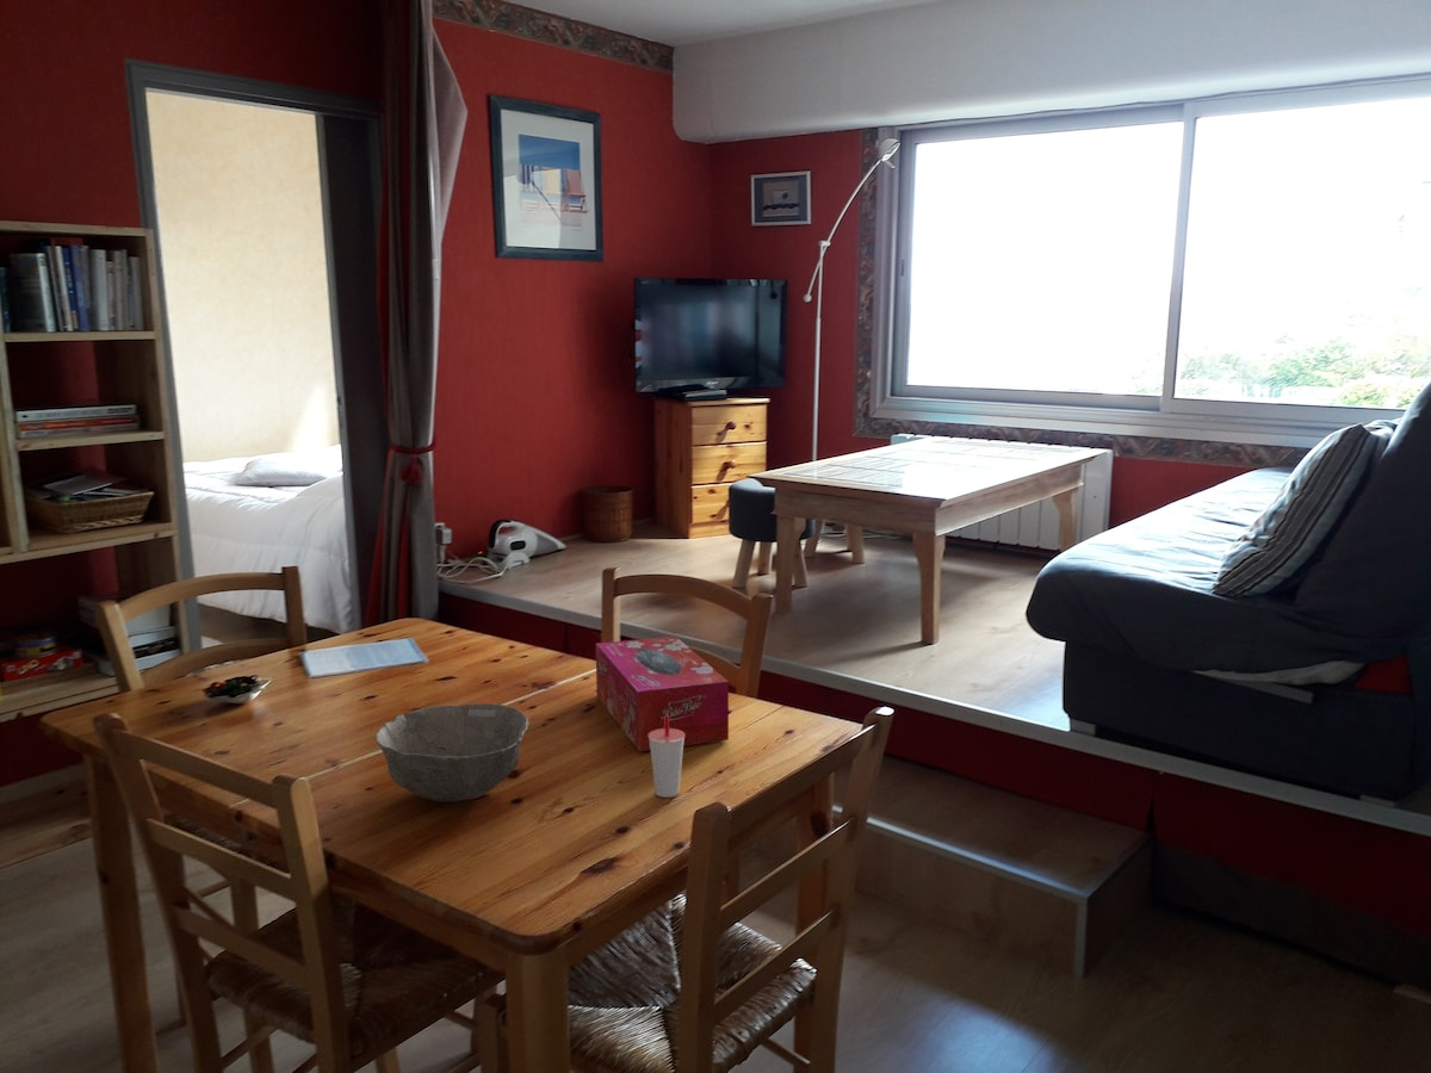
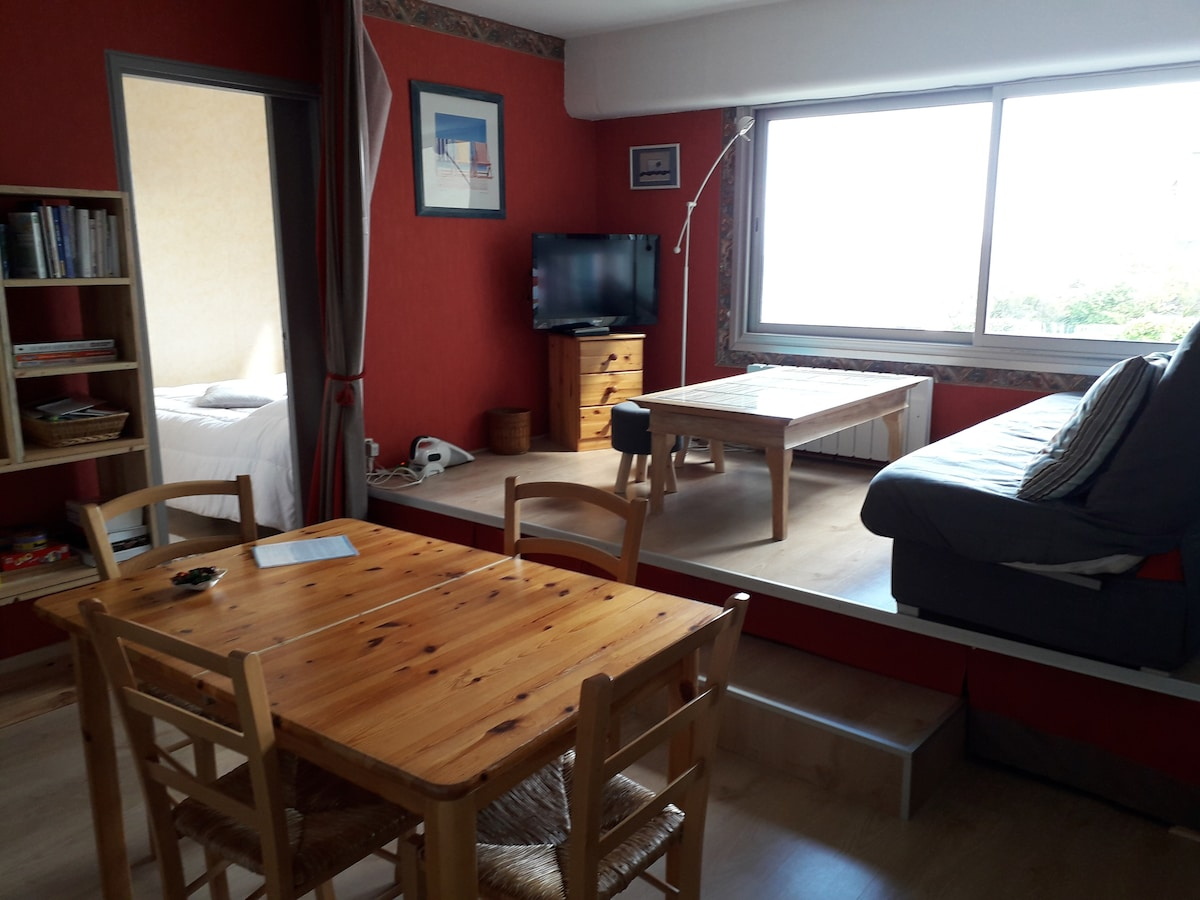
- tissue box [595,635,730,752]
- cup [649,715,684,799]
- bowl [374,702,529,804]
